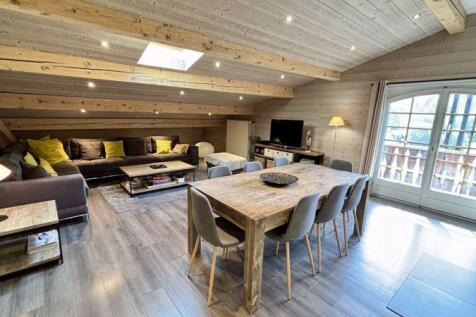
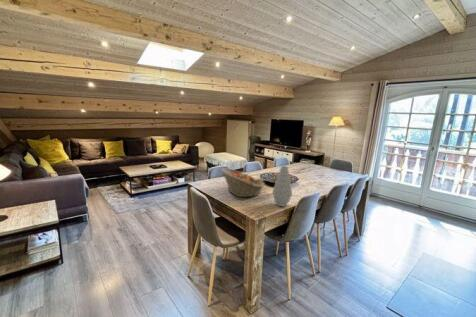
+ vase [271,165,293,207]
+ fruit basket [220,167,266,198]
